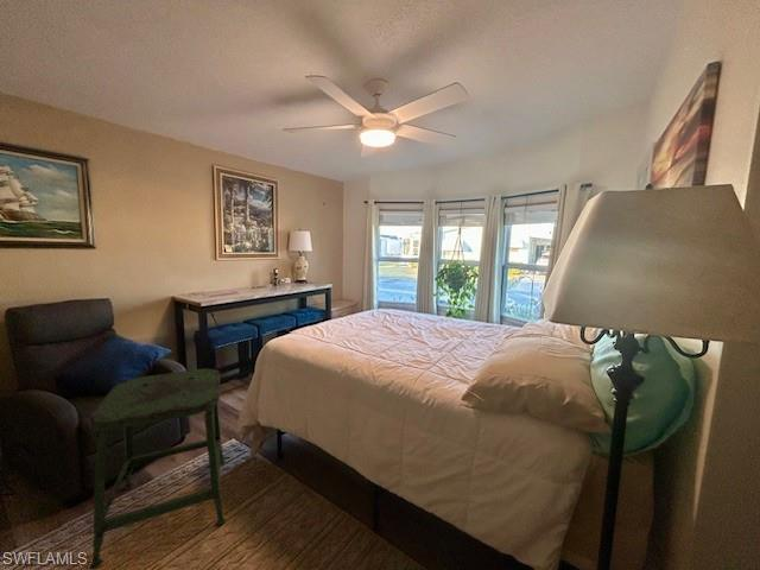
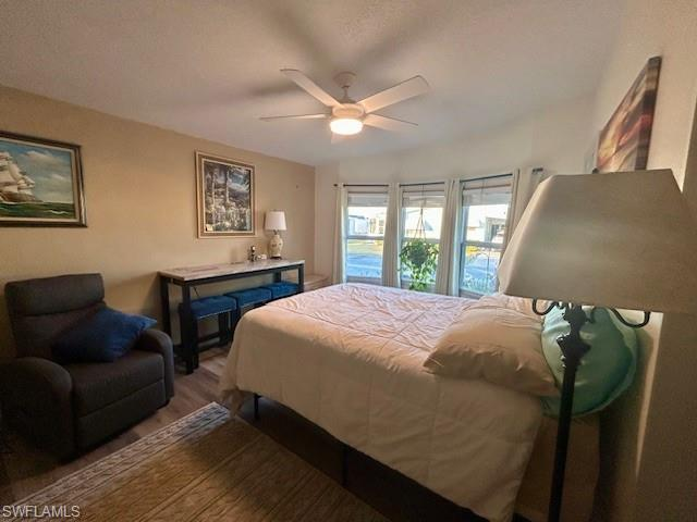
- stool [89,367,227,570]
